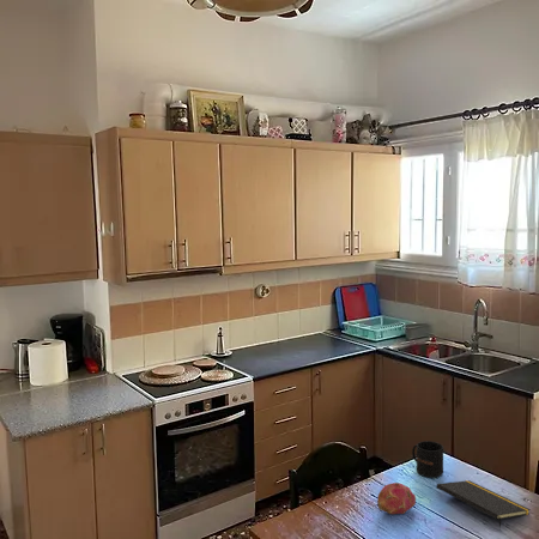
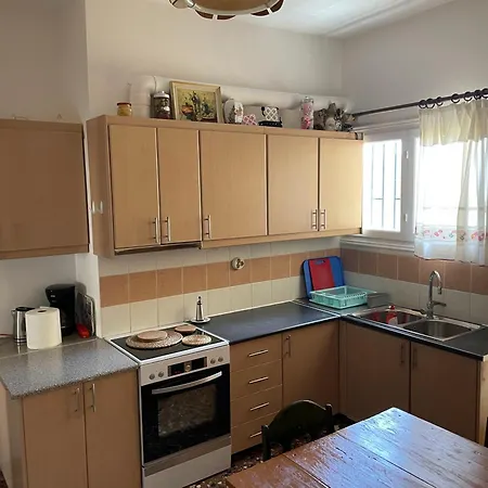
- notepad [436,479,532,532]
- fruit [376,482,417,515]
- mug [411,440,444,479]
